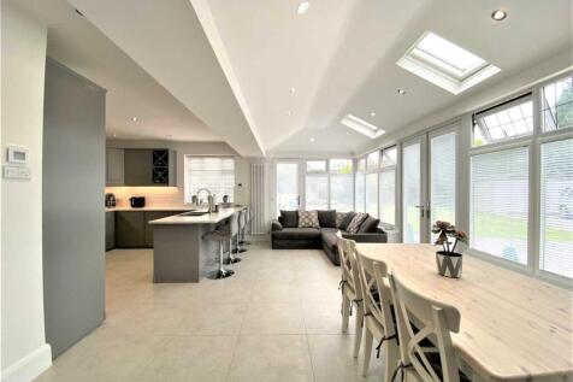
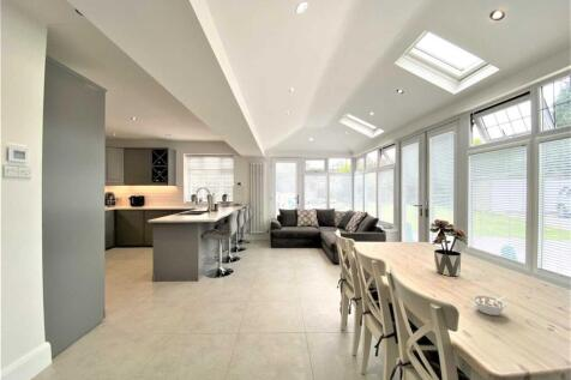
+ legume [471,294,507,316]
